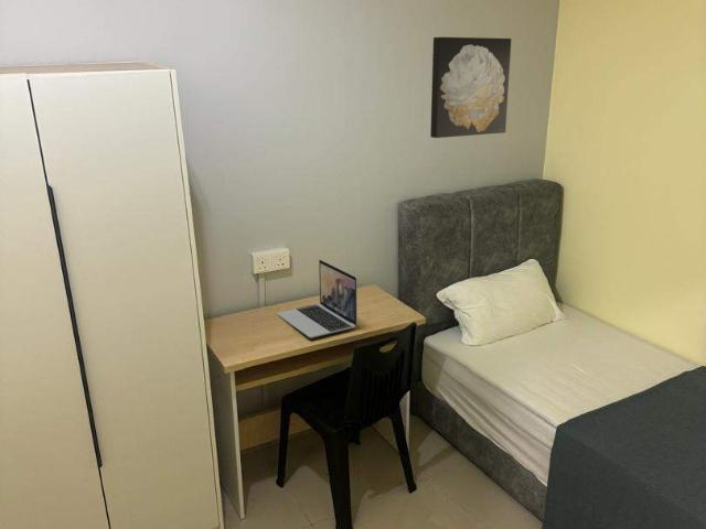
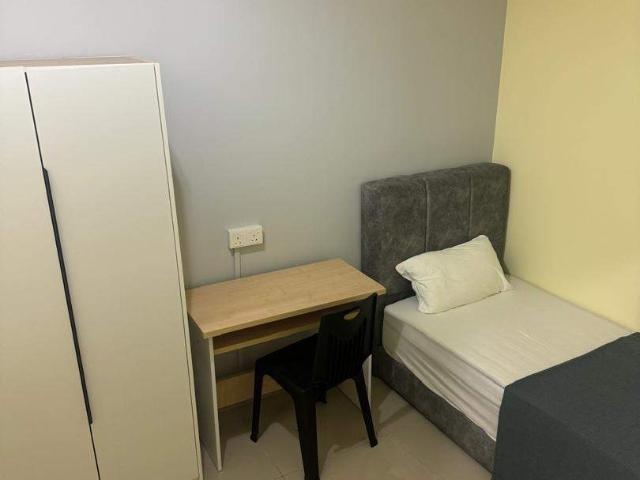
- laptop [276,259,359,339]
- wall art [429,36,512,139]
